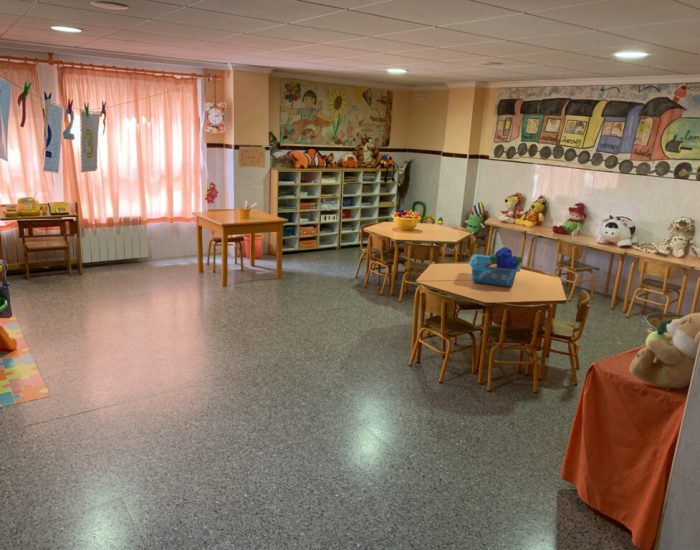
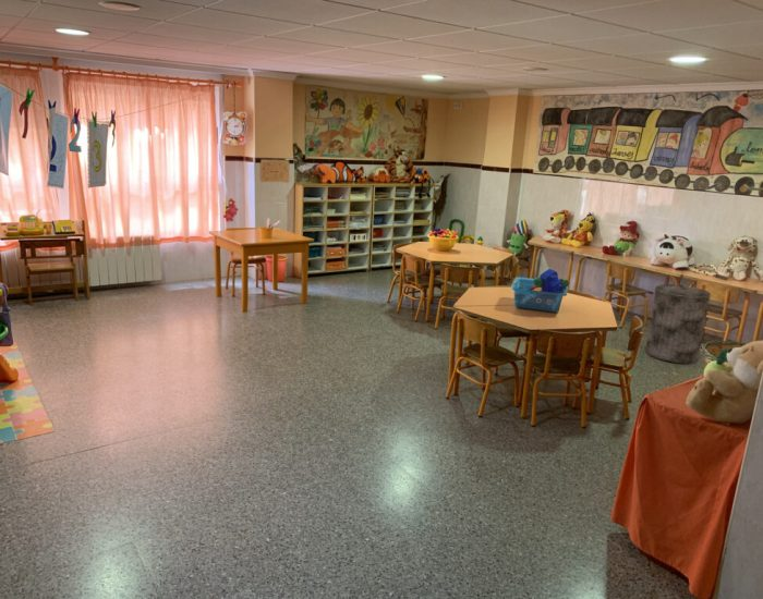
+ trash can [644,282,712,365]
